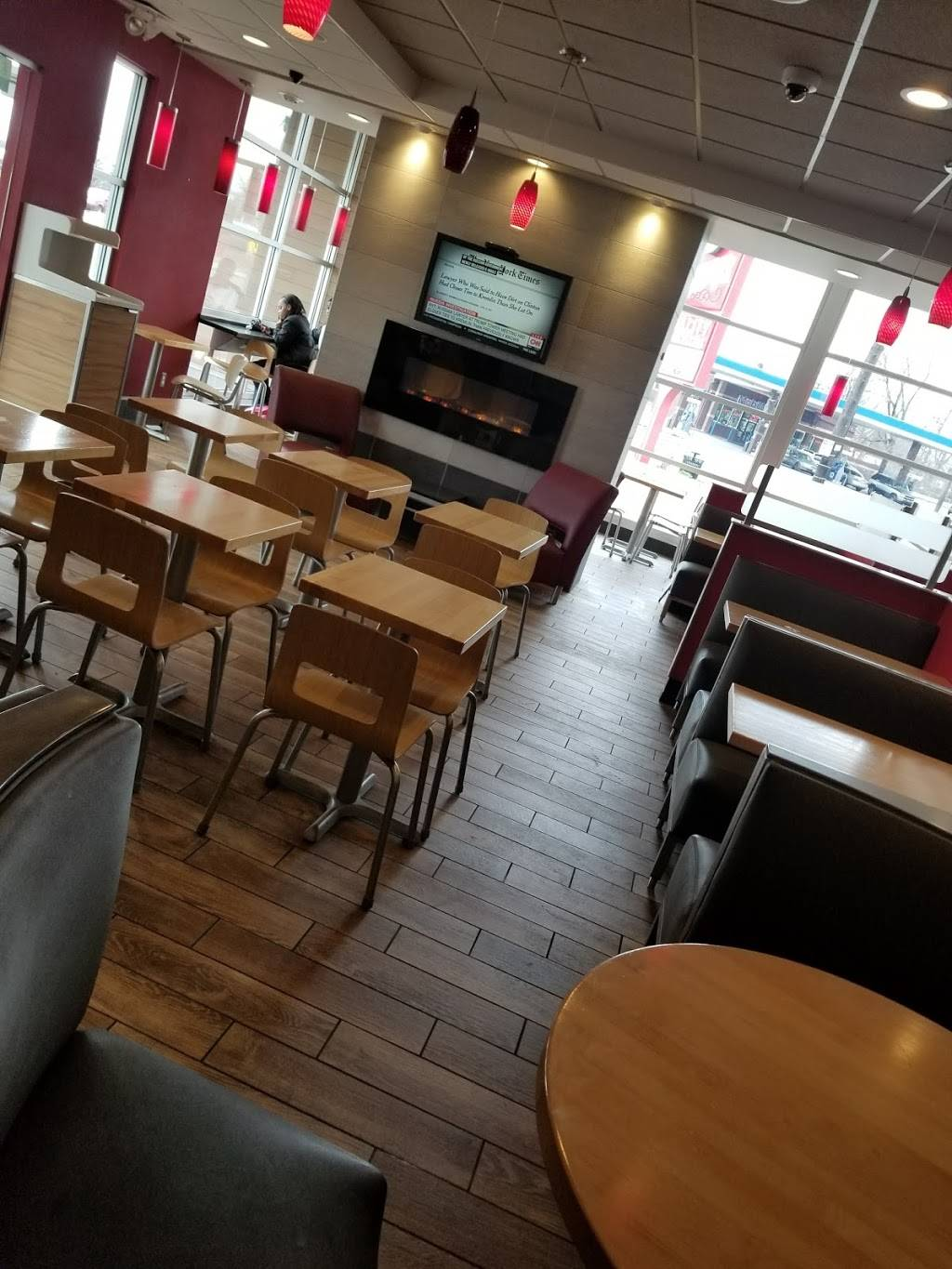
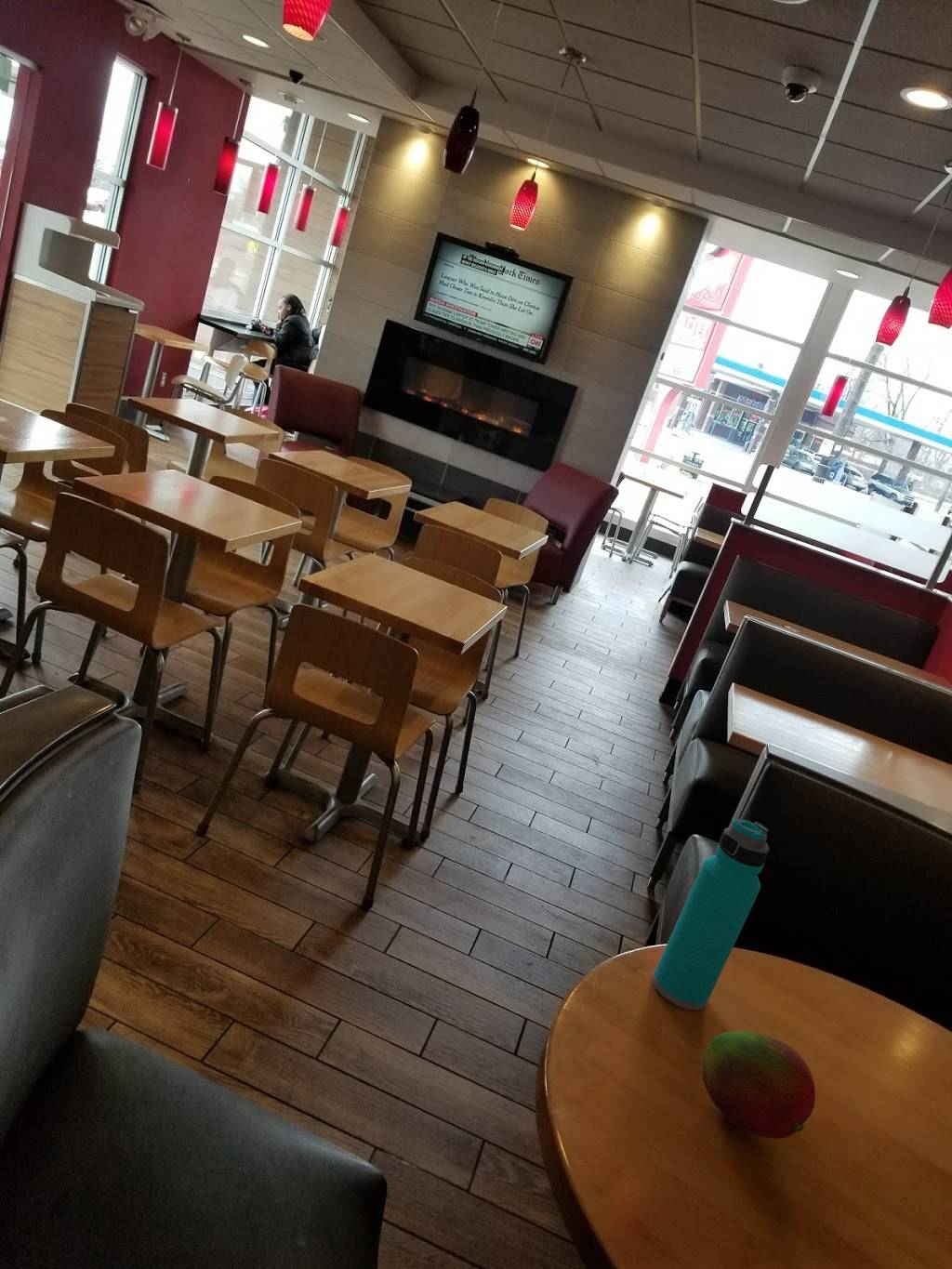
+ fruit [701,1030,816,1140]
+ water bottle [652,818,770,1011]
